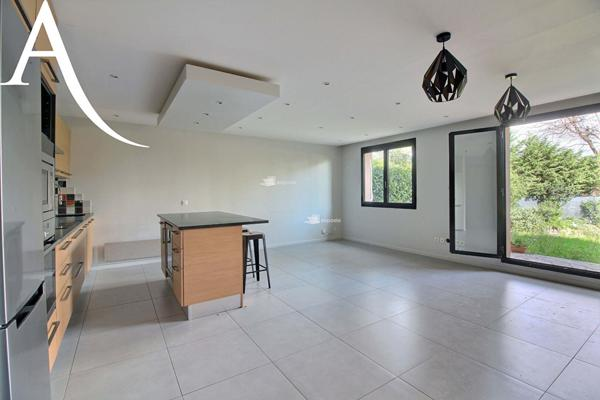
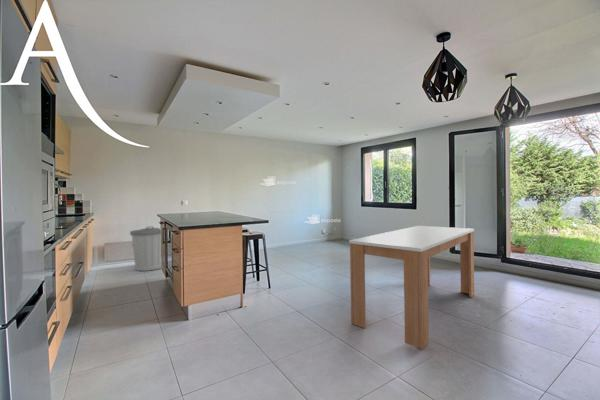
+ dining table [348,225,475,350]
+ trash can [129,225,162,272]
